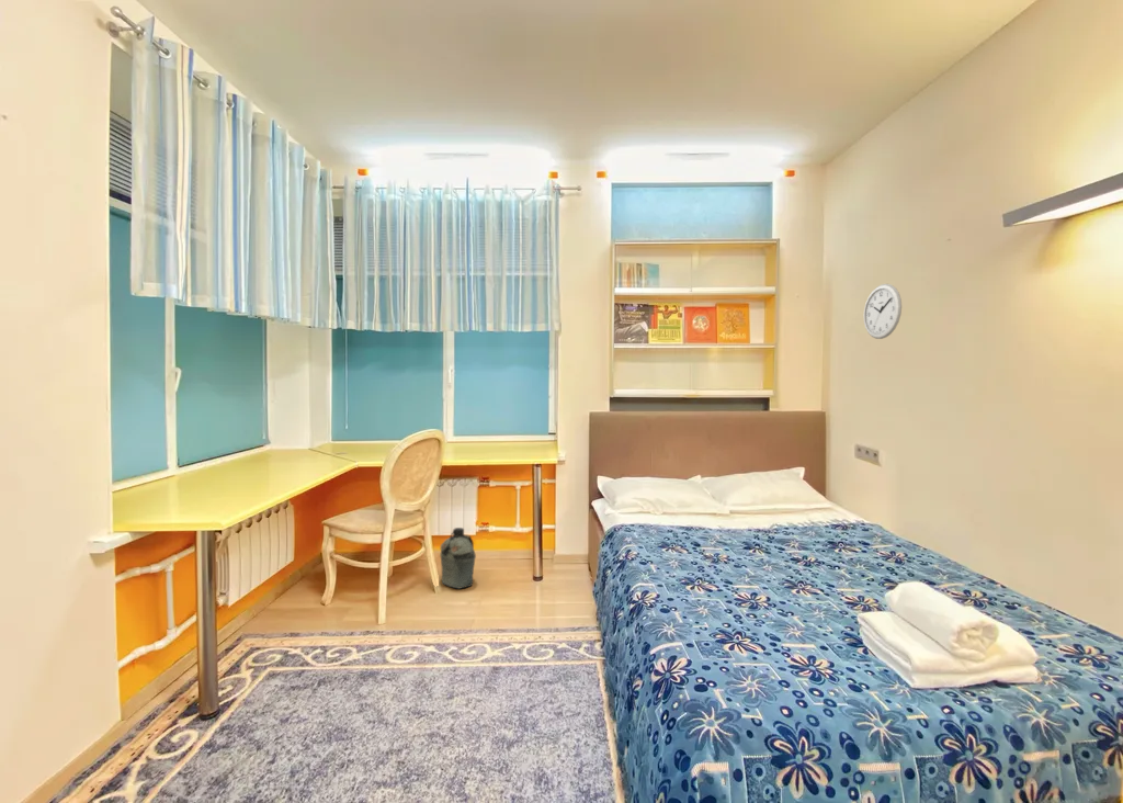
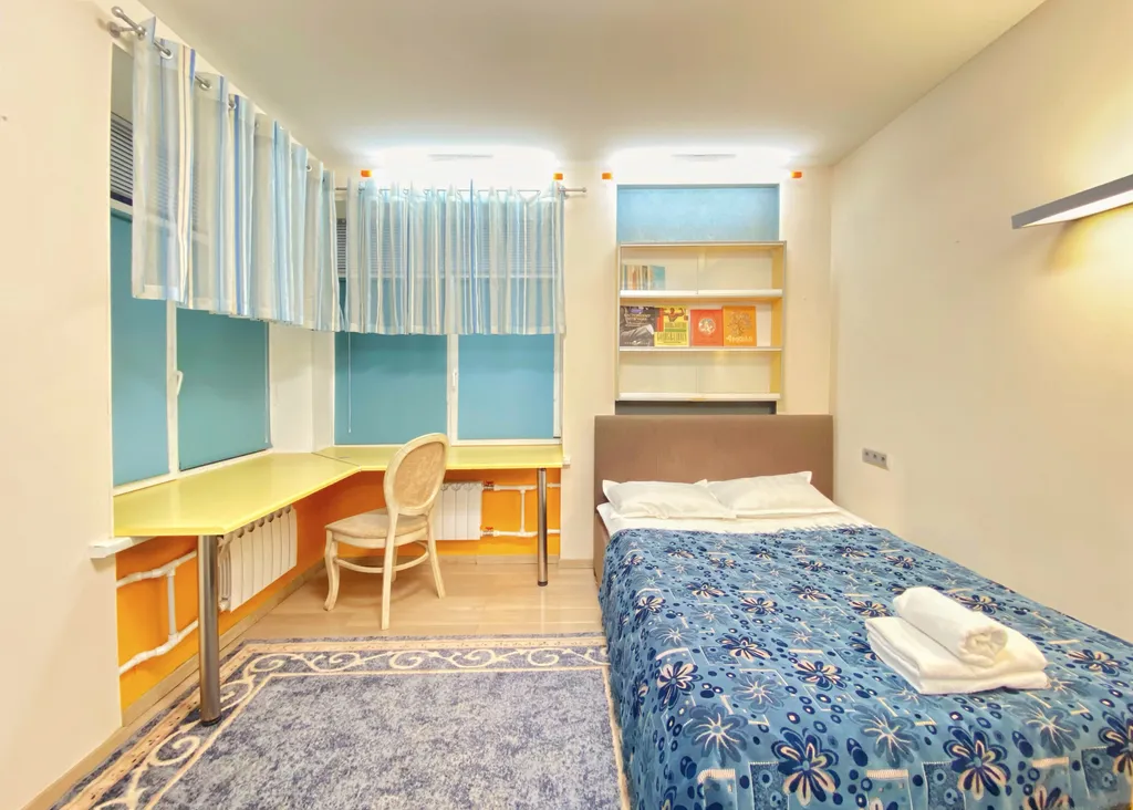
- military canteen [439,527,477,590]
- wall clock [863,283,903,340]
